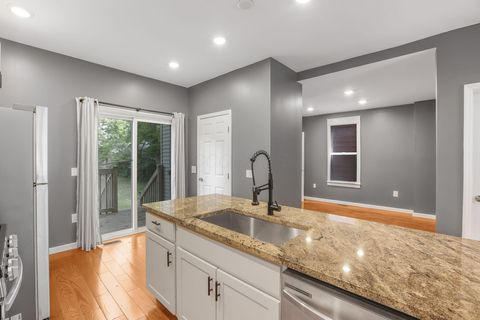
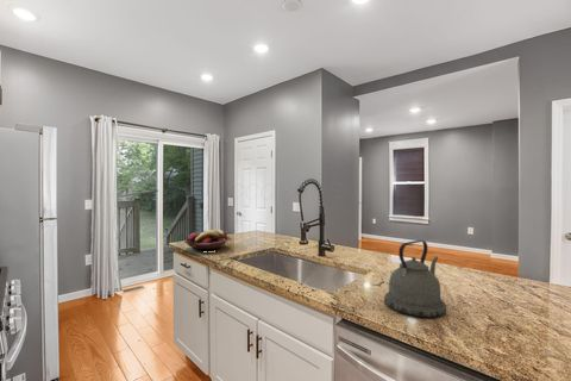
+ kettle [383,239,447,319]
+ fruit basket [183,229,233,251]
